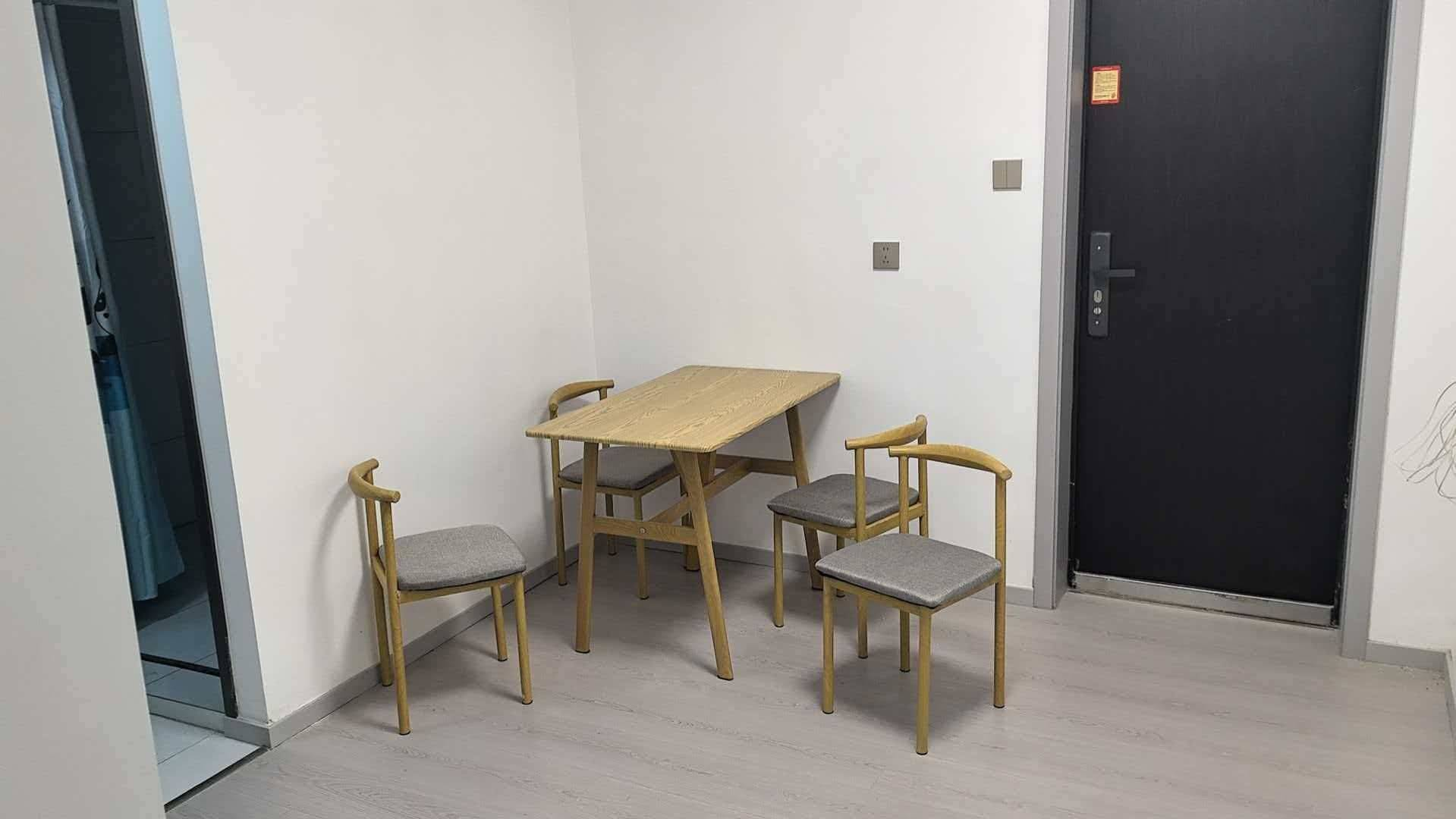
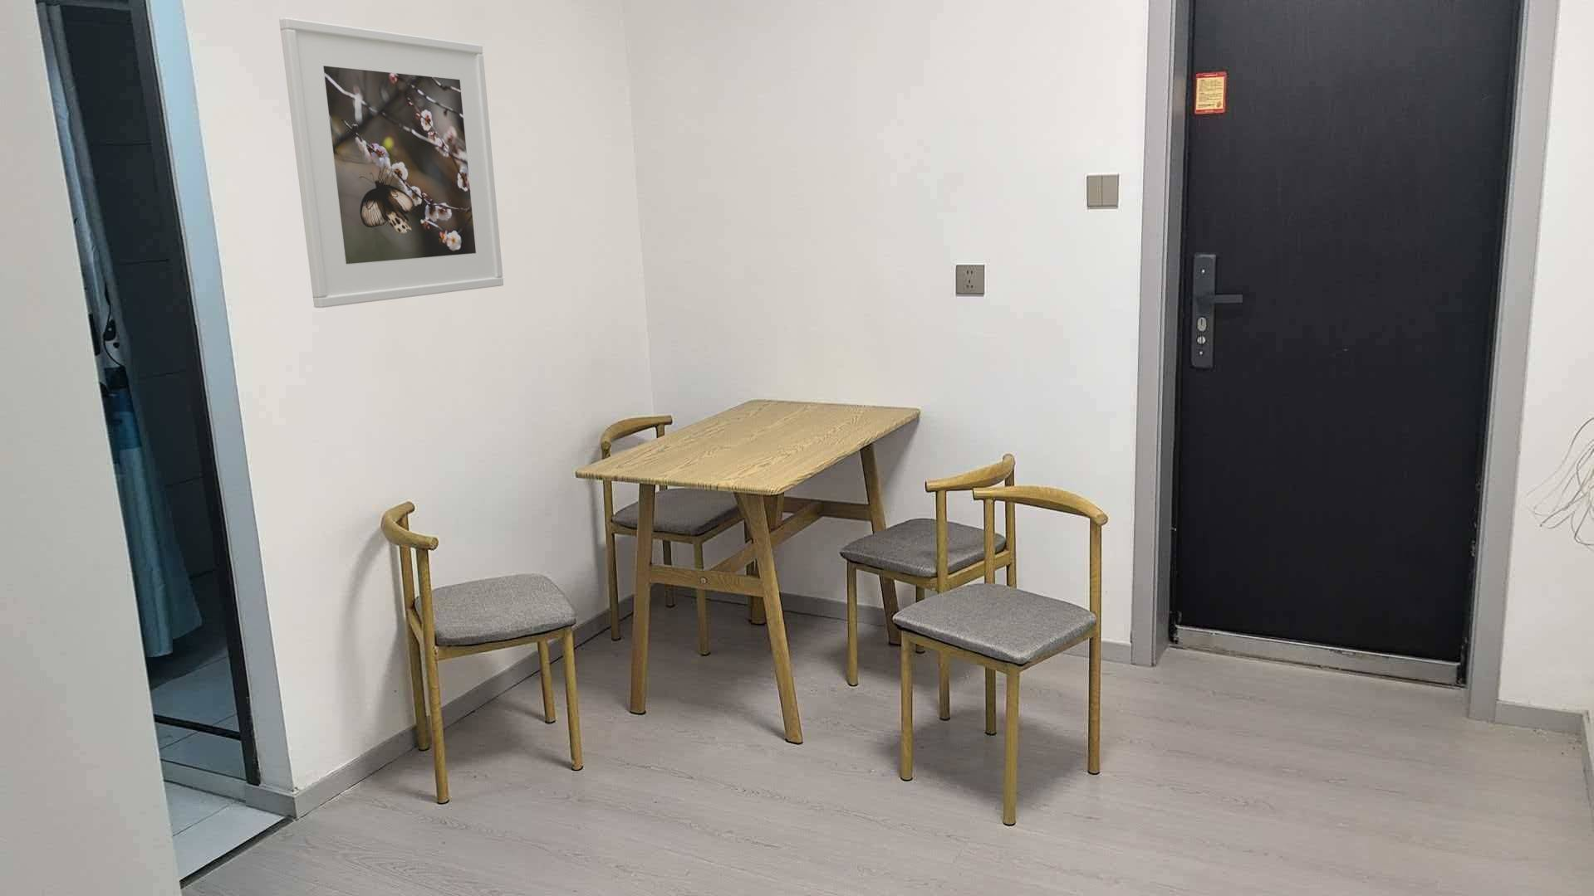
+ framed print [278,16,505,309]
